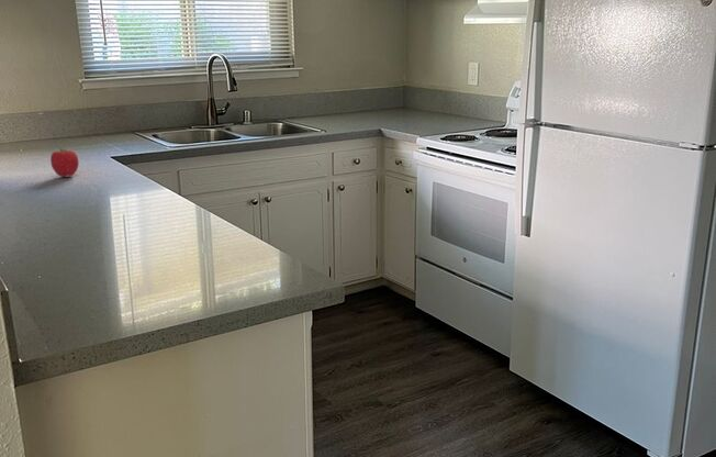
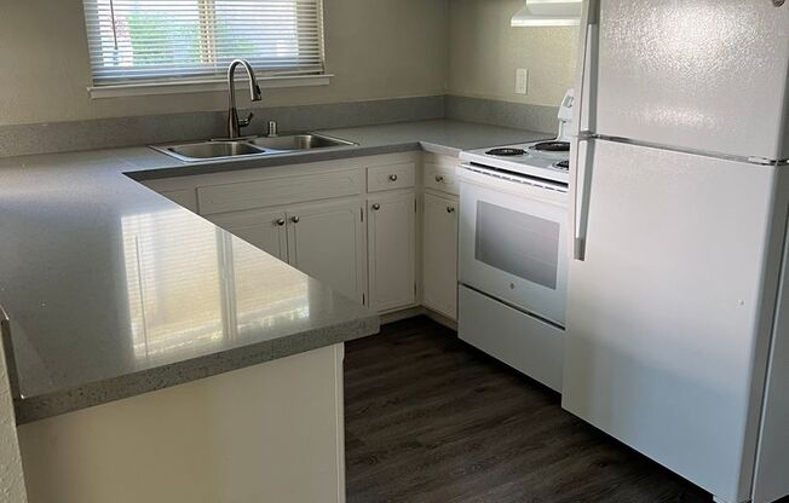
- fruit [49,147,80,178]
